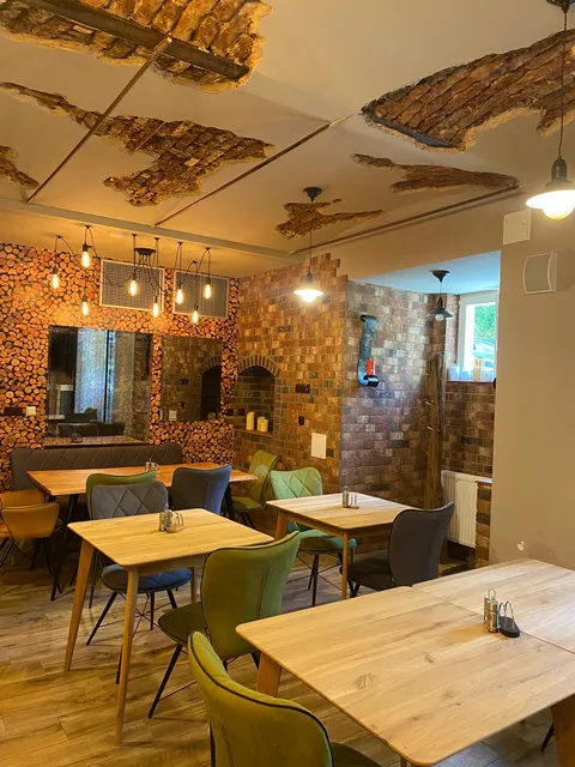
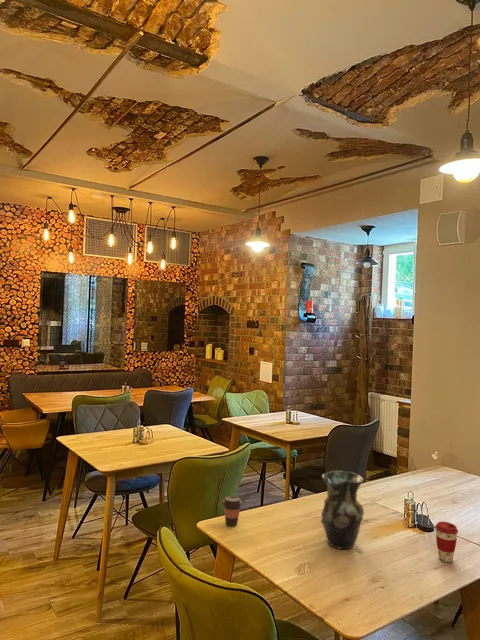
+ coffee cup [222,495,243,527]
+ coffee cup [434,521,459,563]
+ vase [320,470,365,550]
